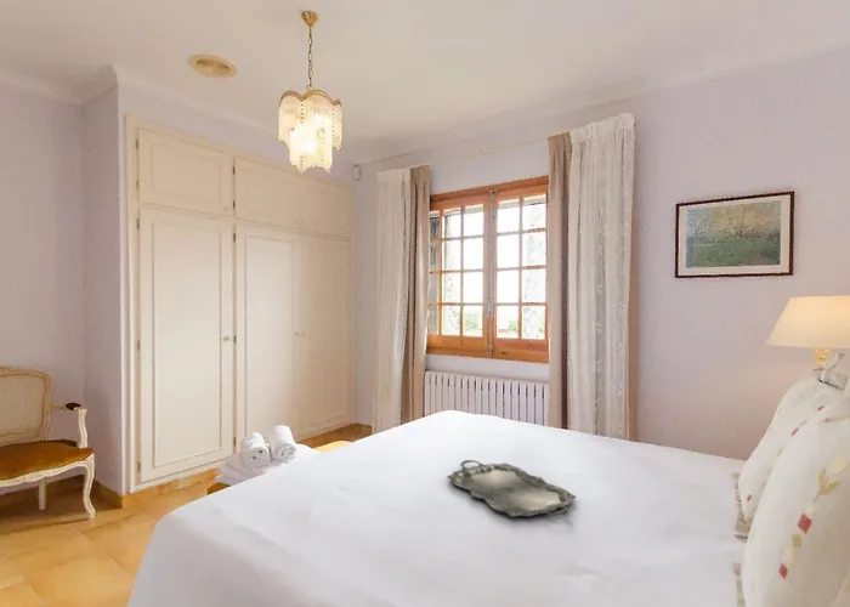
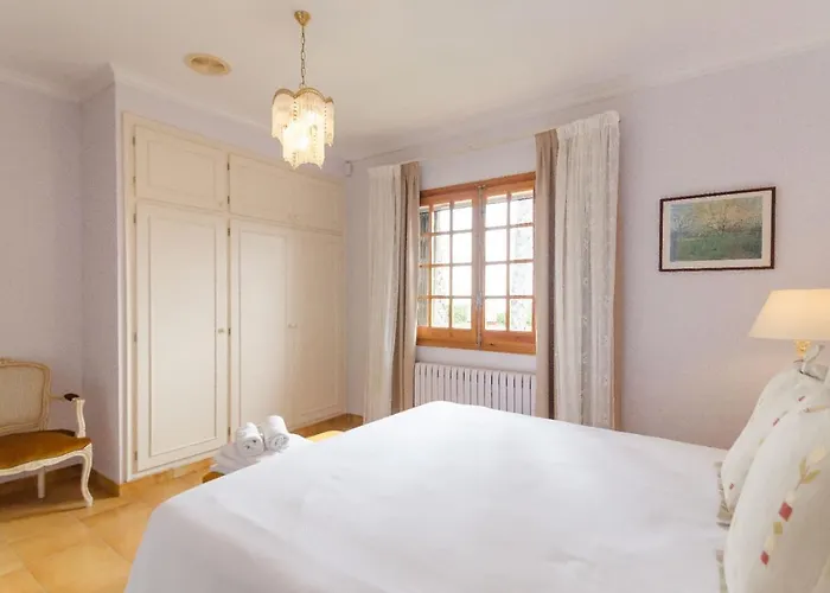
- serving tray [446,459,577,518]
